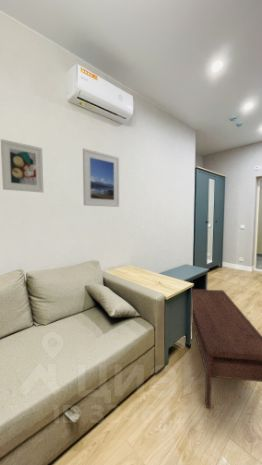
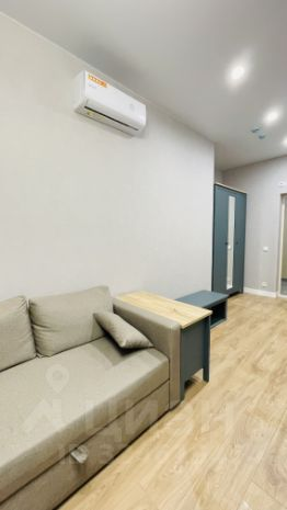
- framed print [0,138,45,193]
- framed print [82,147,120,208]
- coffee table [191,288,262,409]
